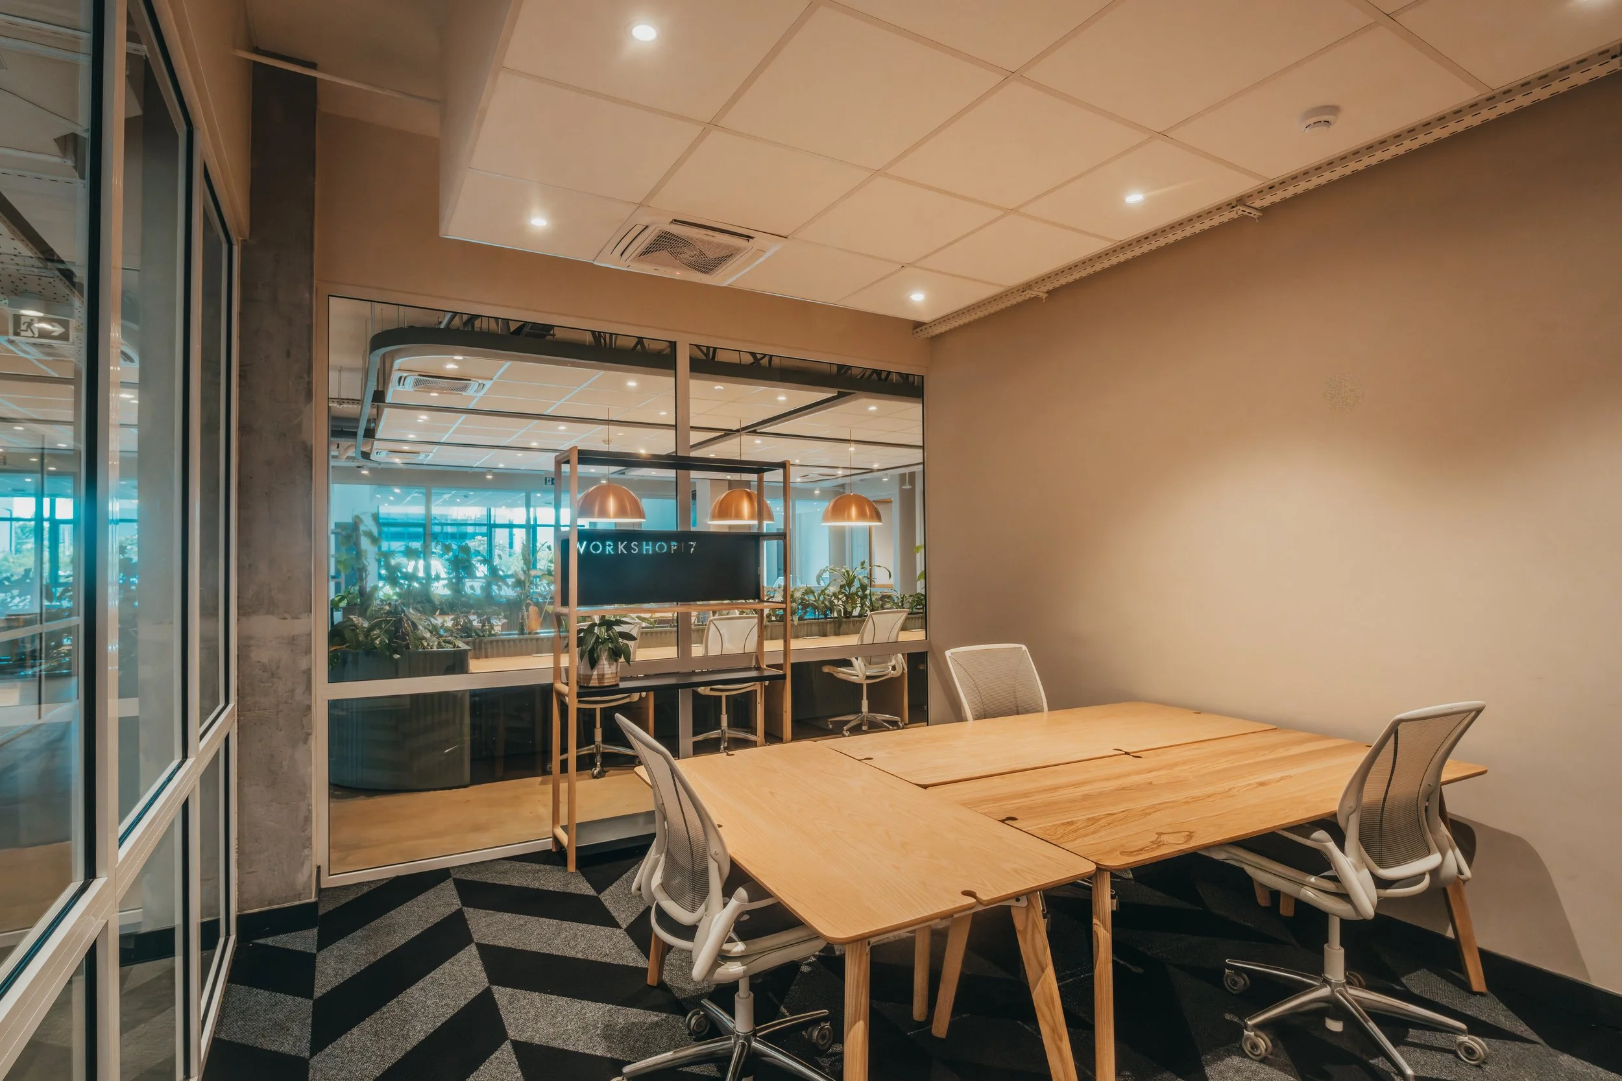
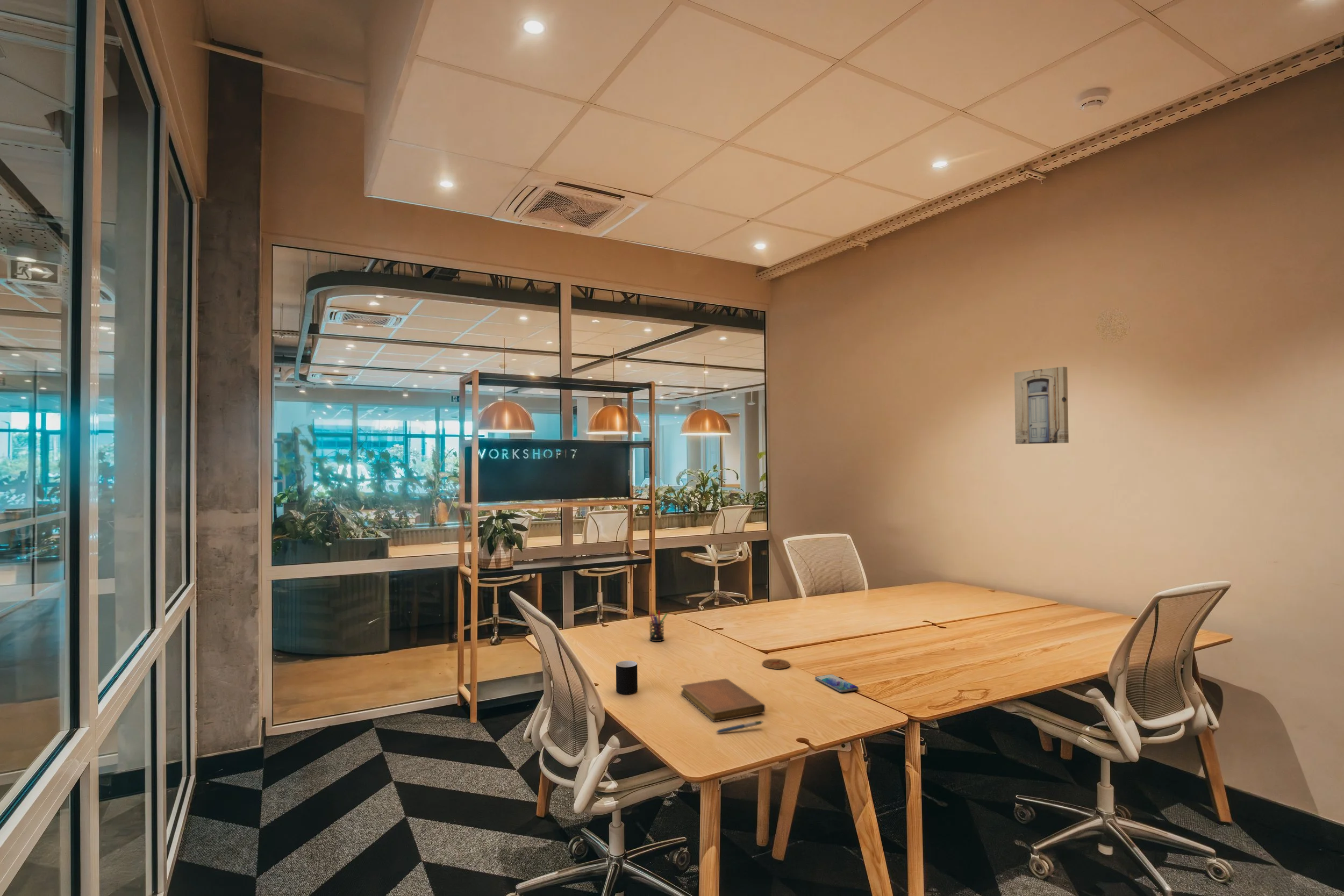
+ wall art [1014,366,1069,445]
+ pen holder [649,610,668,642]
+ coaster [762,658,790,670]
+ cup [616,660,638,695]
+ smartphone [814,673,859,693]
+ notebook [680,678,766,722]
+ pen [715,720,764,734]
